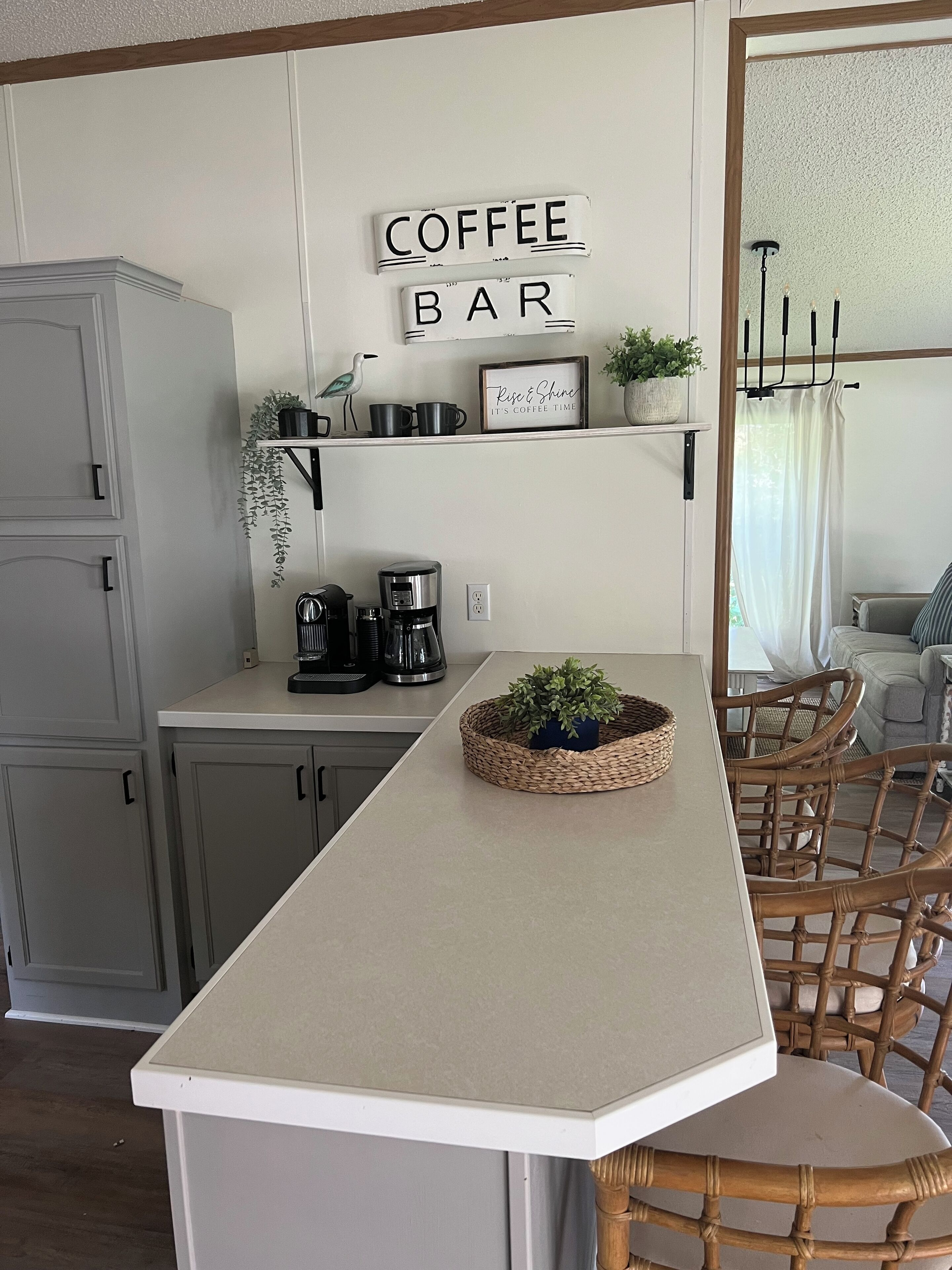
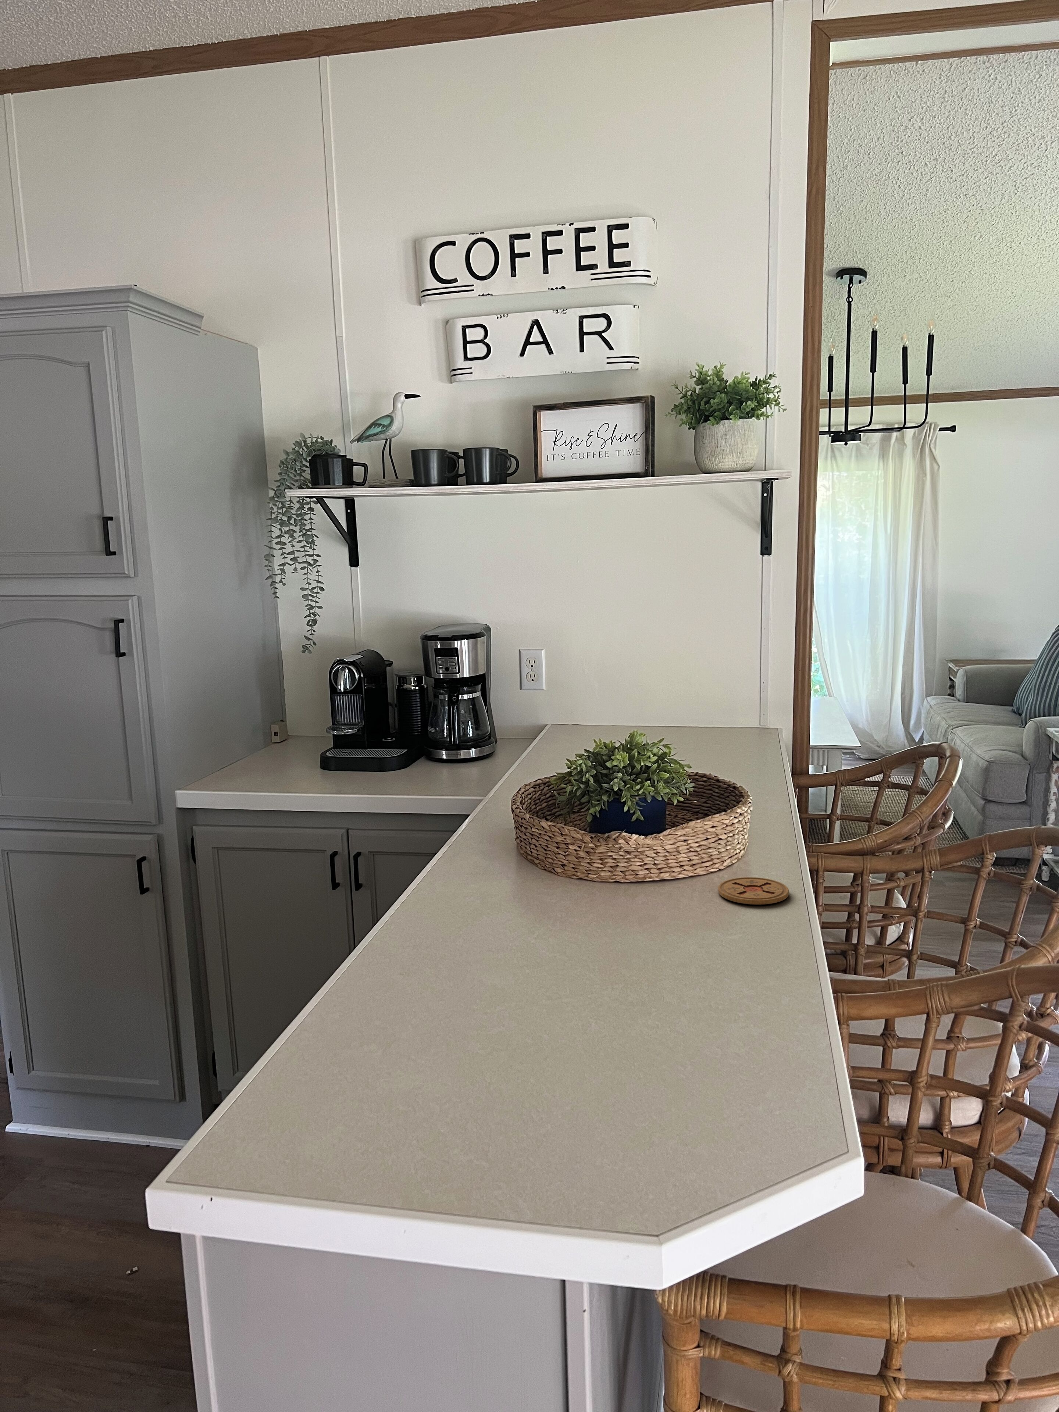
+ coaster [717,877,789,905]
